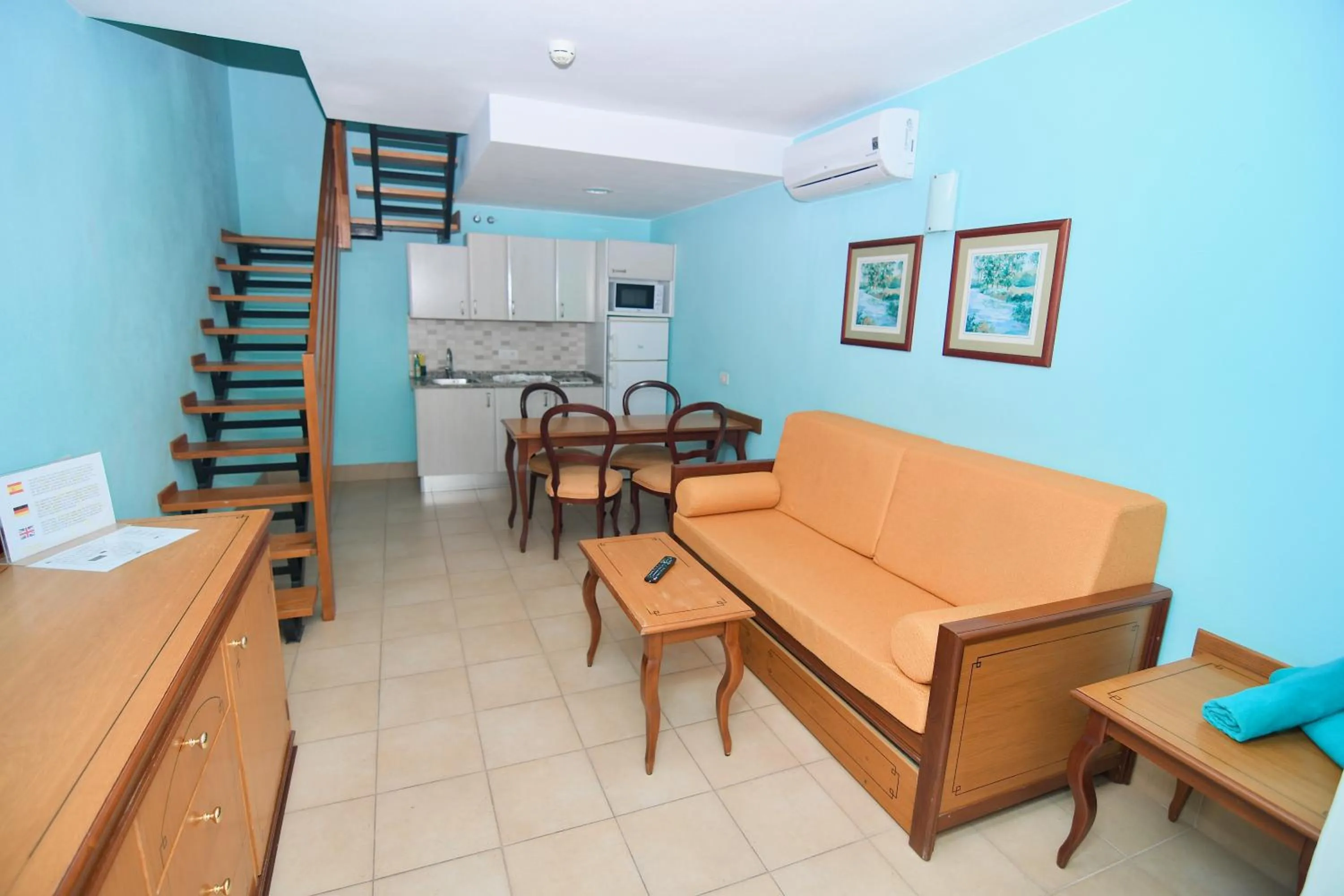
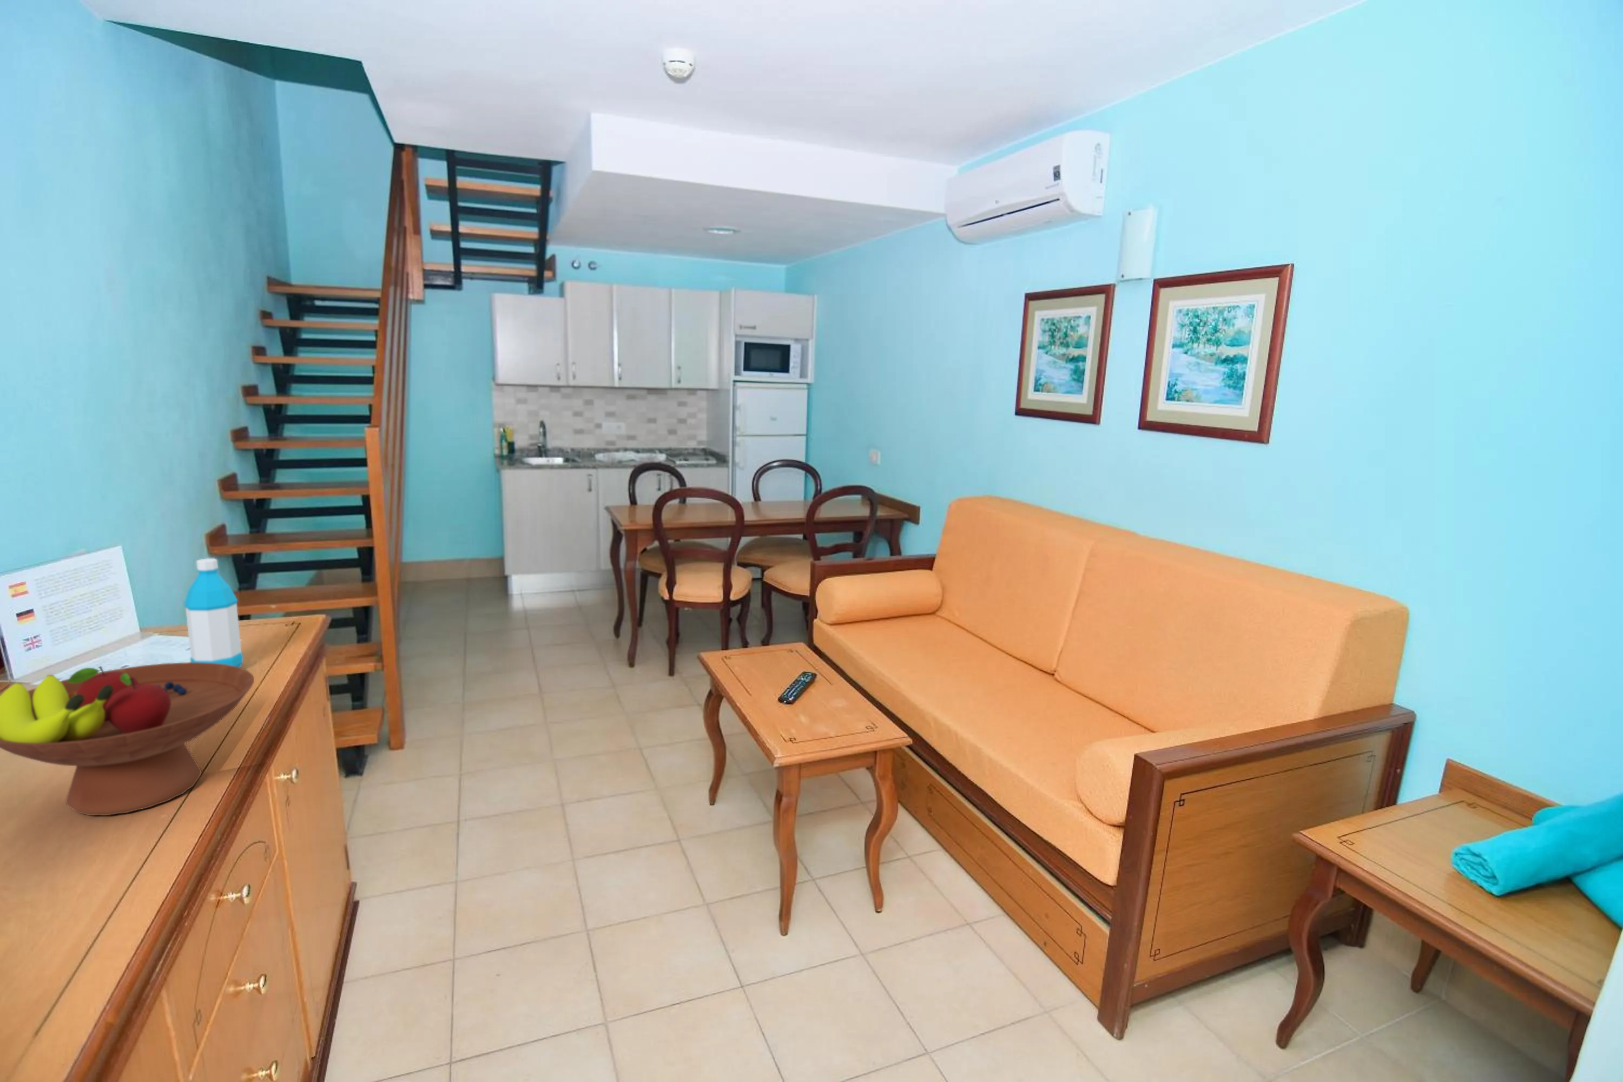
+ fruit bowl [0,662,255,816]
+ water bottle [184,558,244,668]
